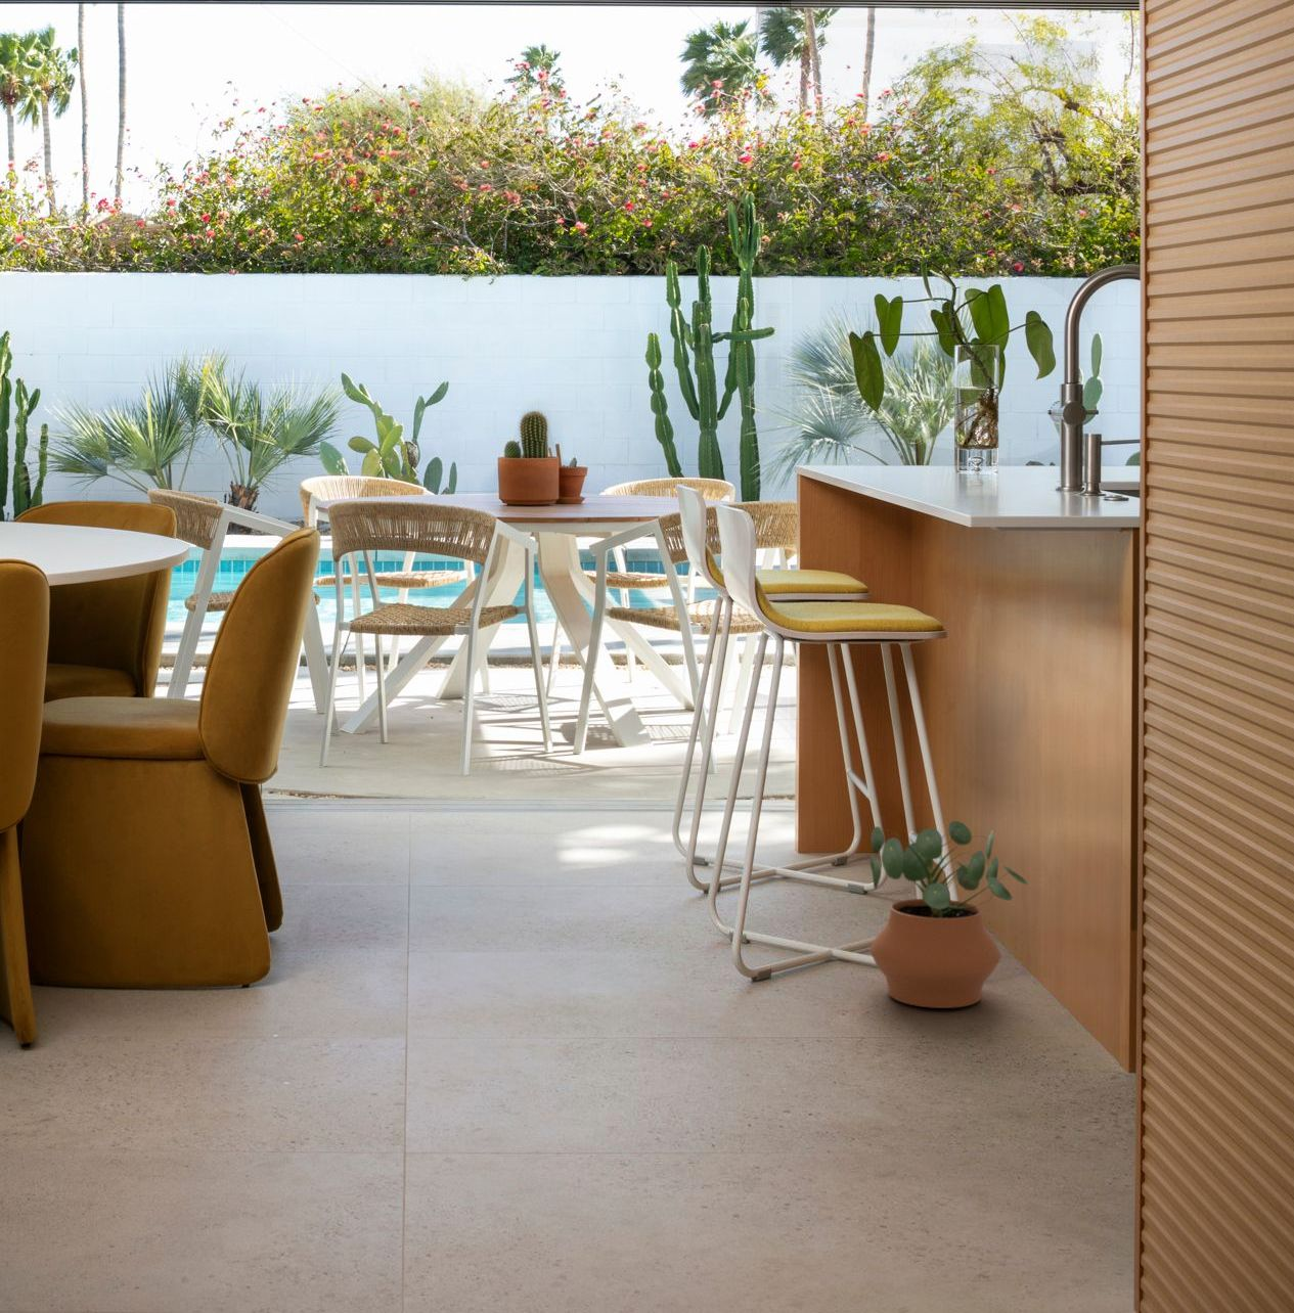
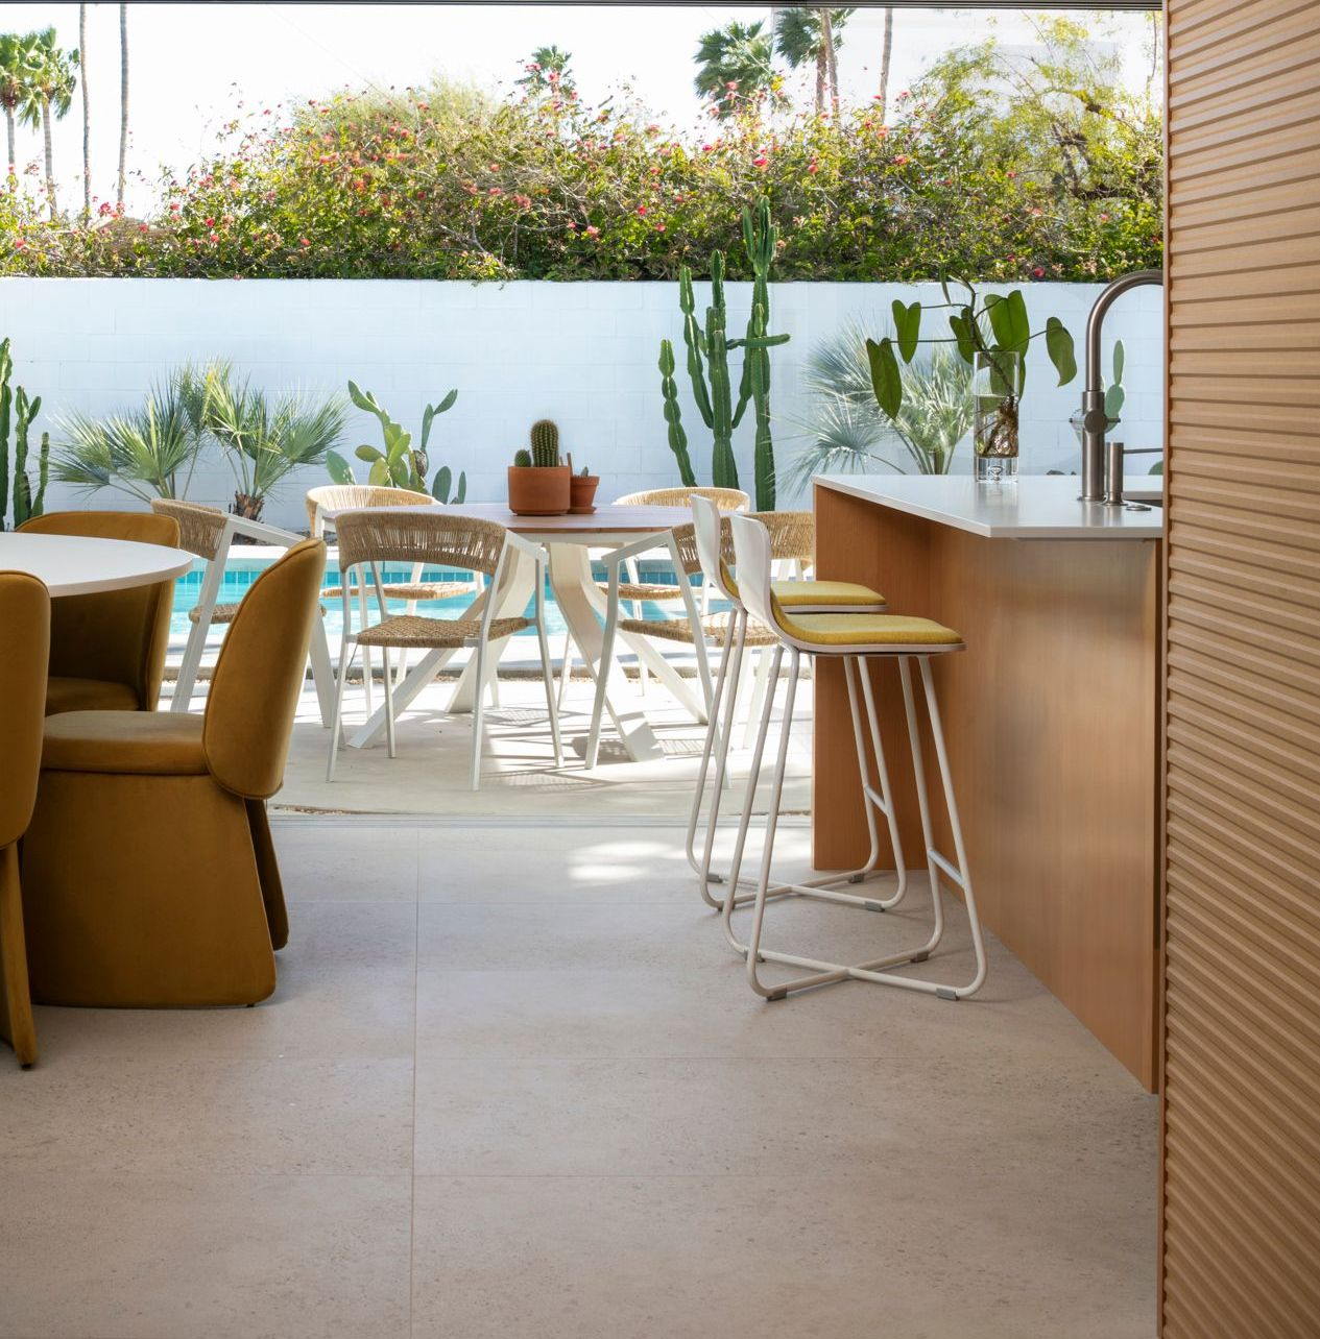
- potted plant [869,820,1031,1010]
